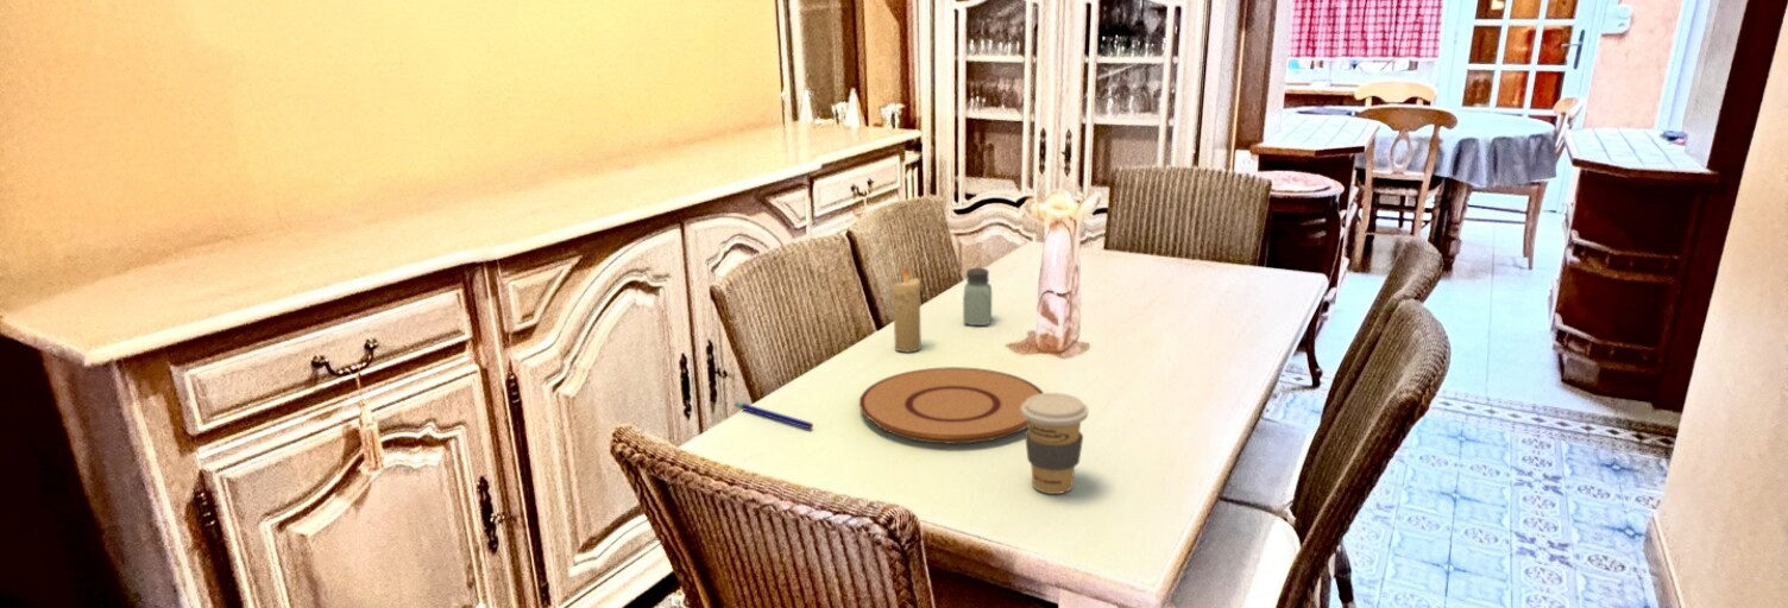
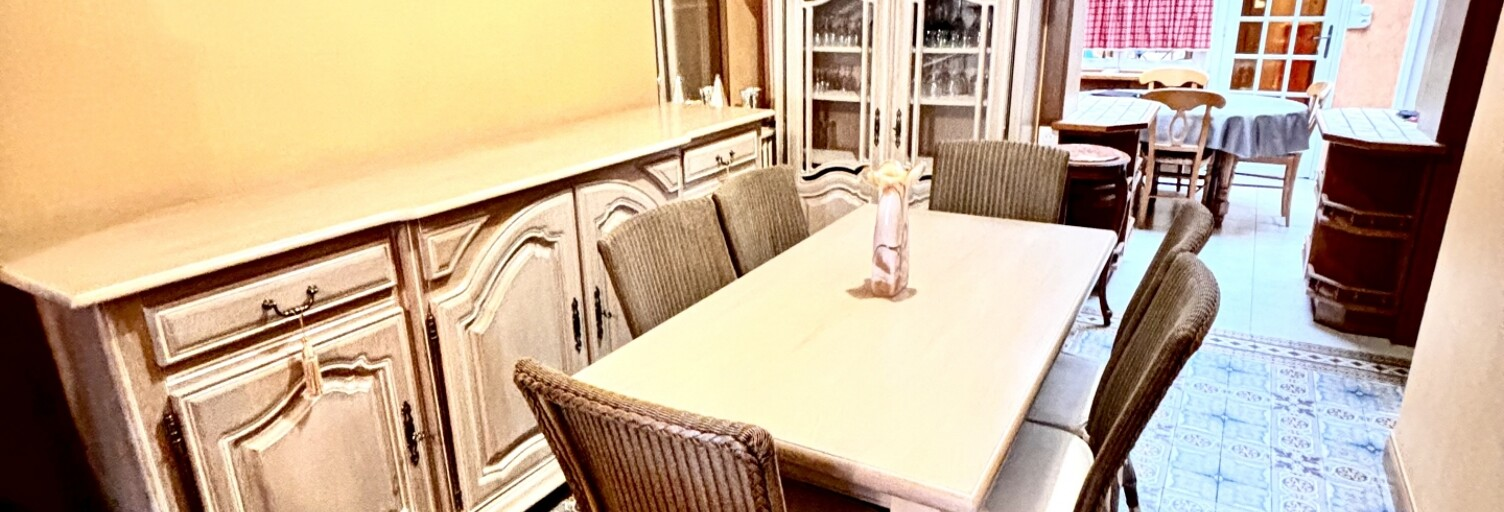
- coffee cup [1021,392,1089,495]
- saltshaker [962,267,993,327]
- plate [858,366,1045,444]
- pen [735,401,814,430]
- candle [892,265,923,353]
